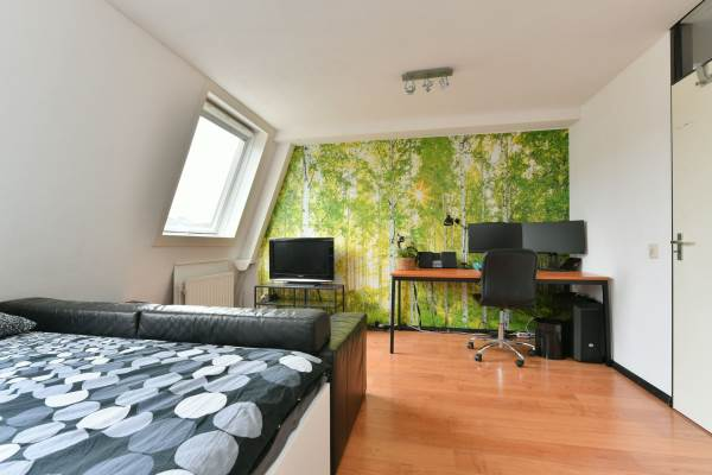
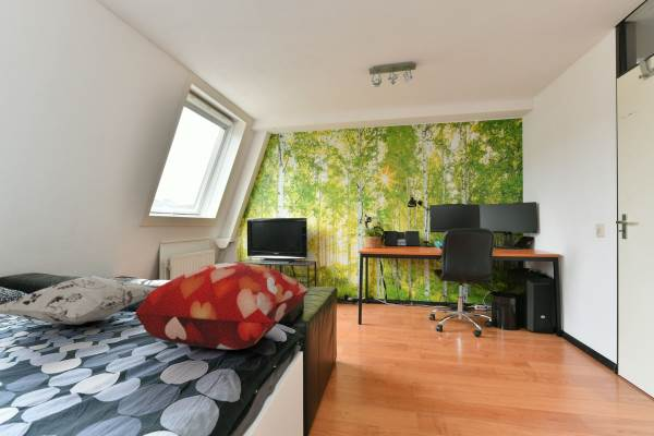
+ decorative pillow [0,275,156,326]
+ decorative pillow [134,262,310,350]
